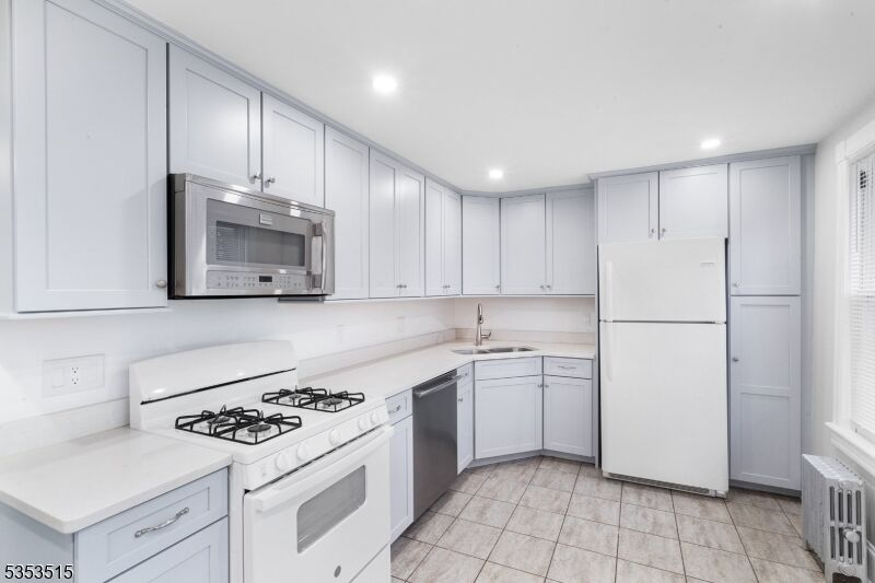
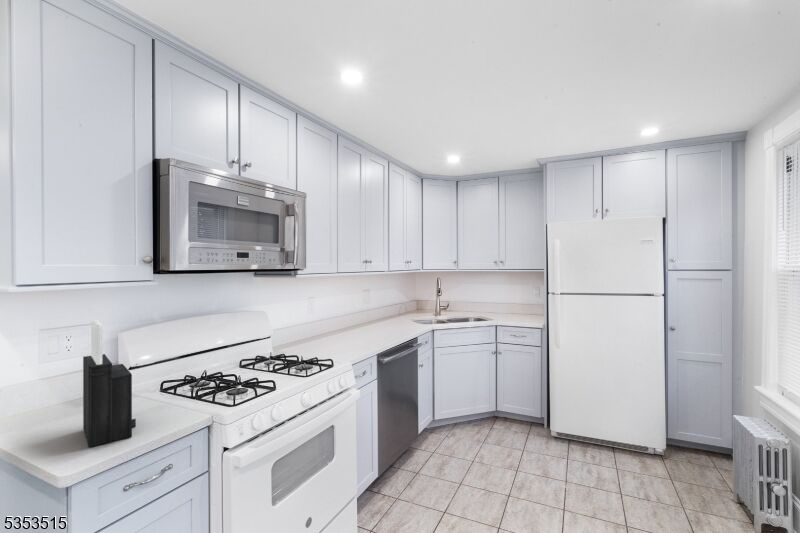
+ knife block [82,319,137,448]
